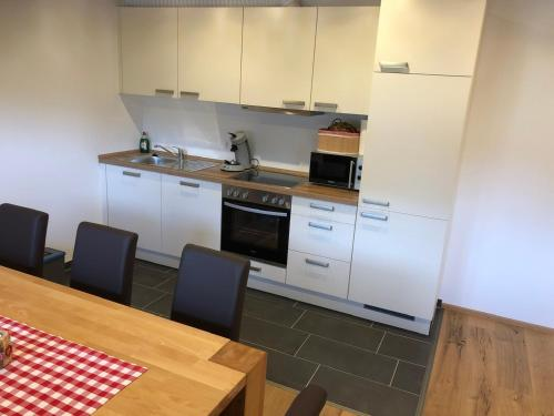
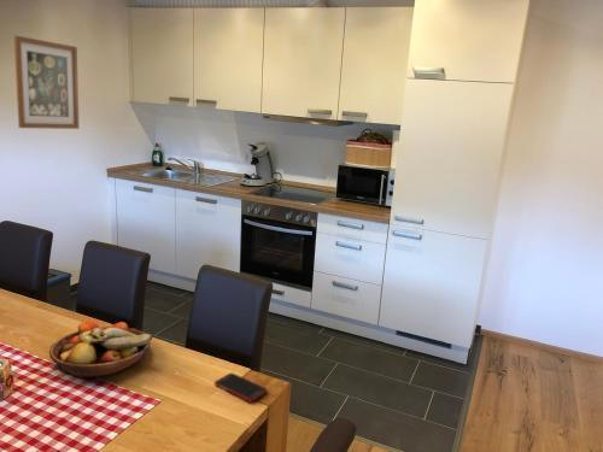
+ cell phone [213,372,269,403]
+ fruit bowl [48,319,153,378]
+ wall art [13,35,81,130]
